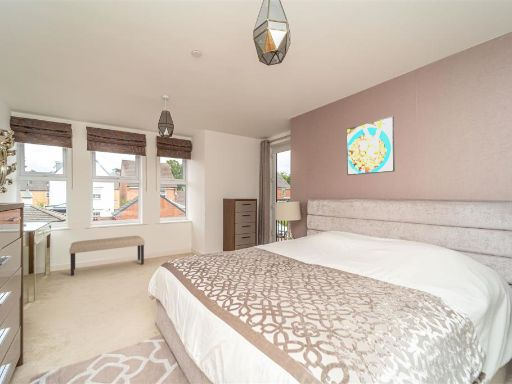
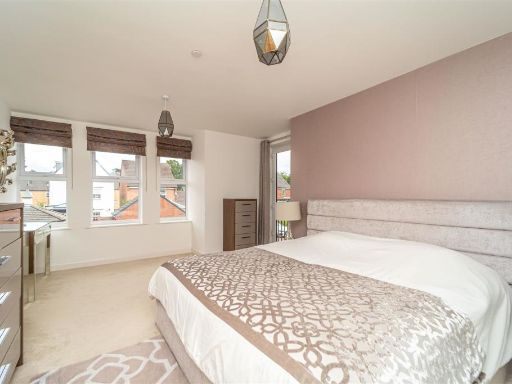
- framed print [345,115,396,176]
- bench [68,235,146,277]
